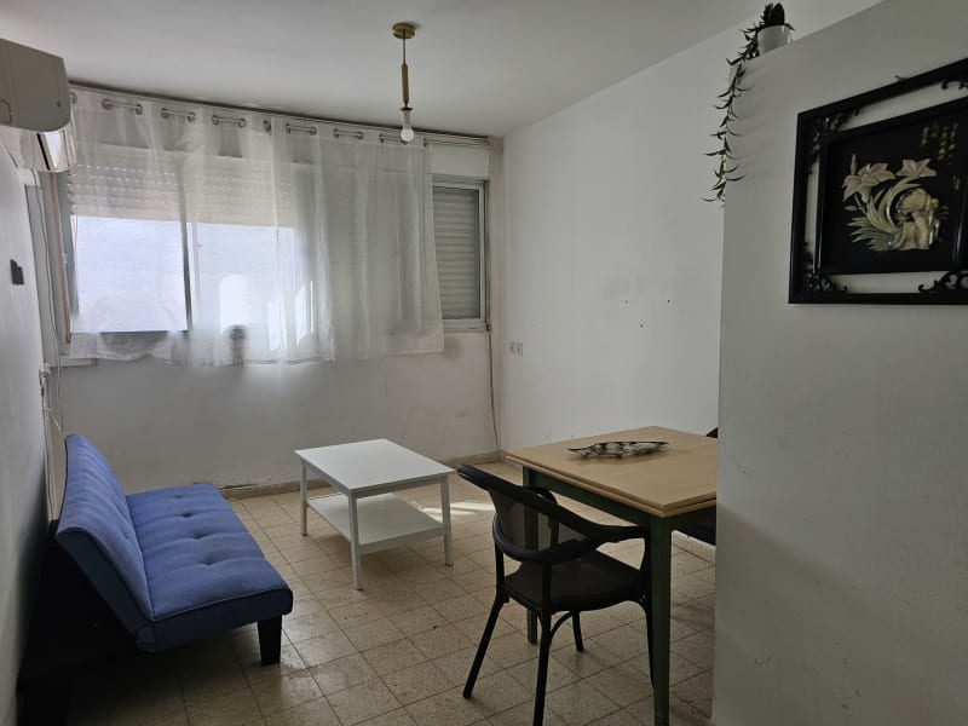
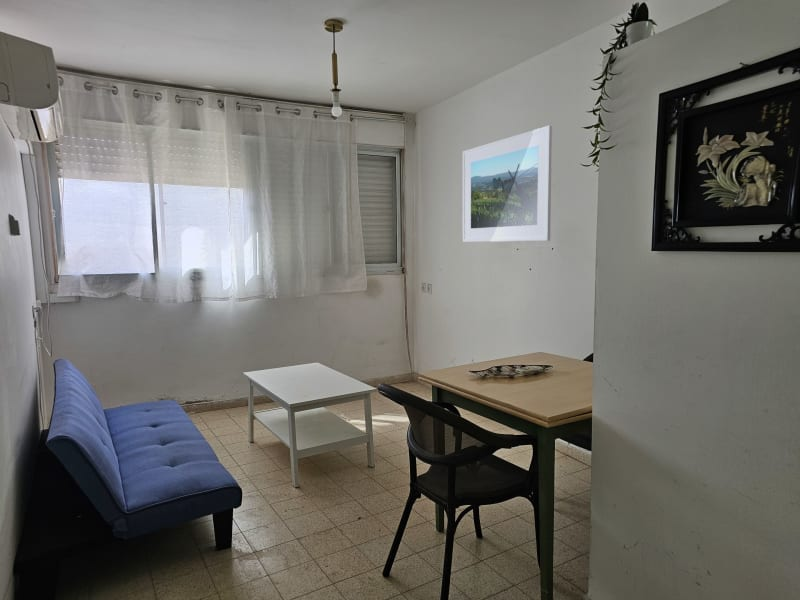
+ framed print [462,124,553,243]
